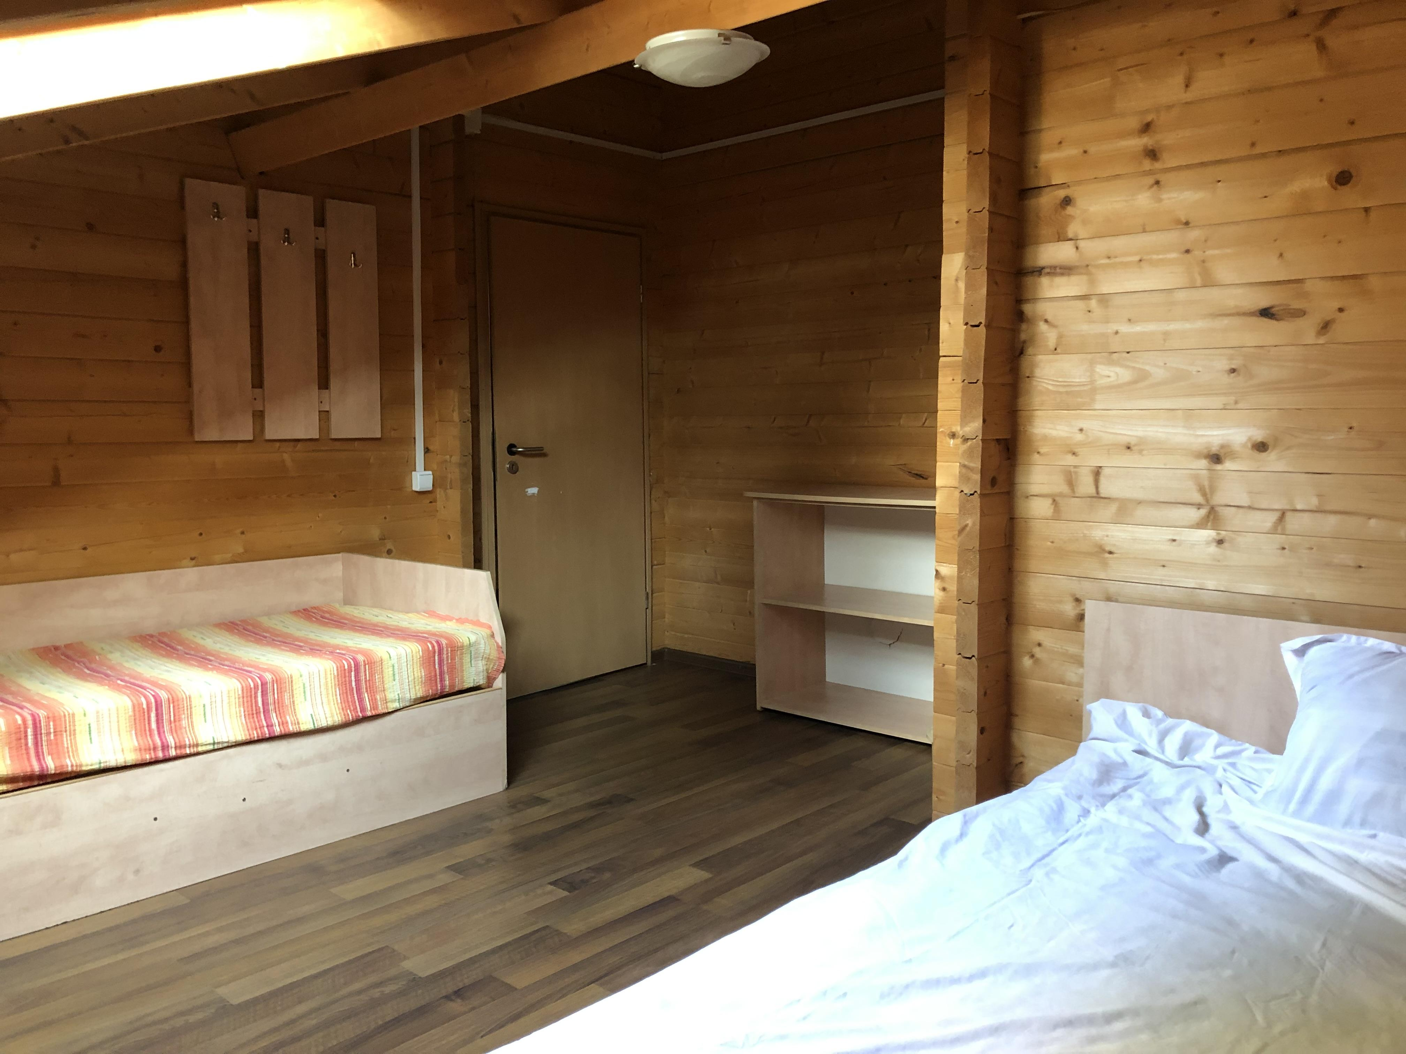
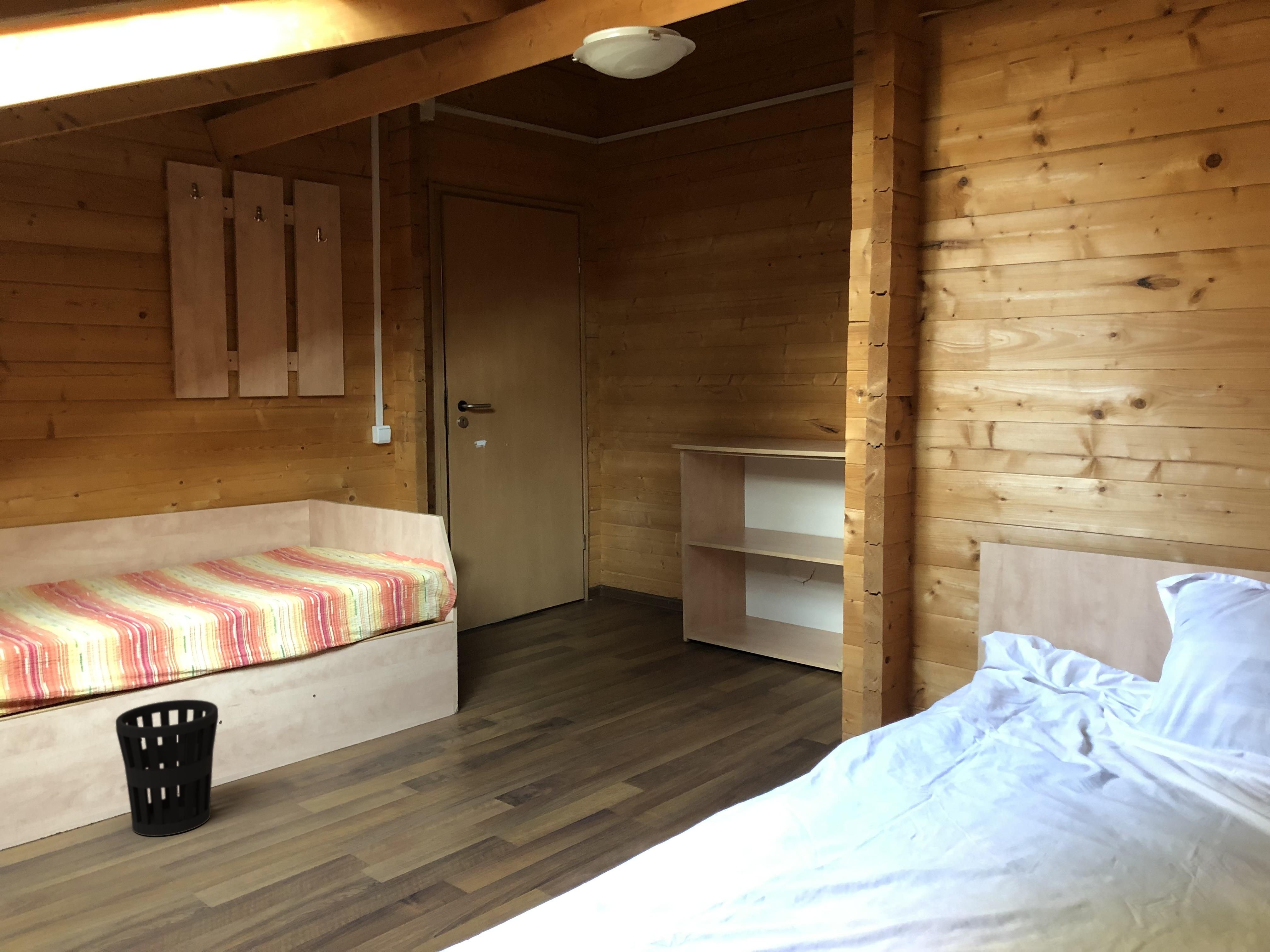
+ wastebasket [115,699,219,836]
